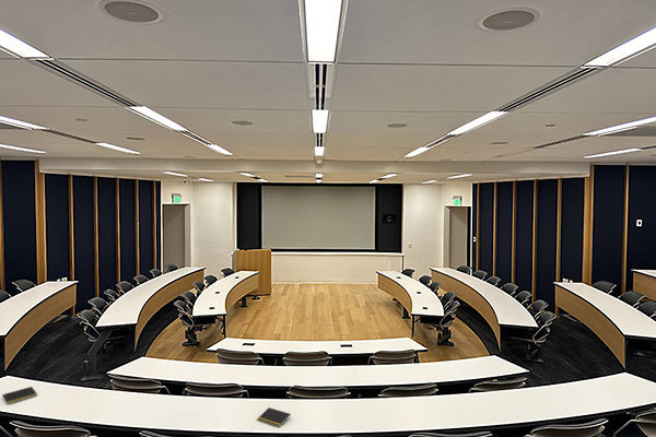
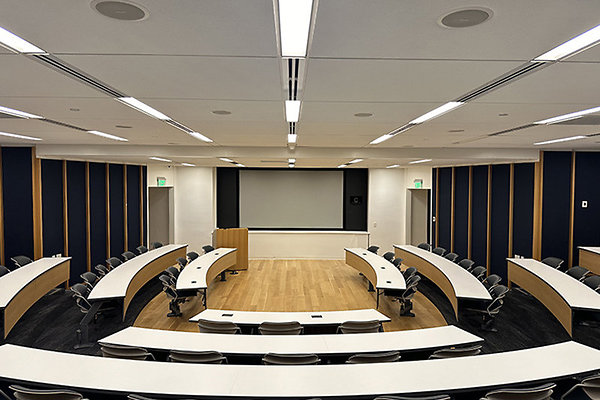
- notepad [1,386,38,405]
- notepad [256,406,292,428]
